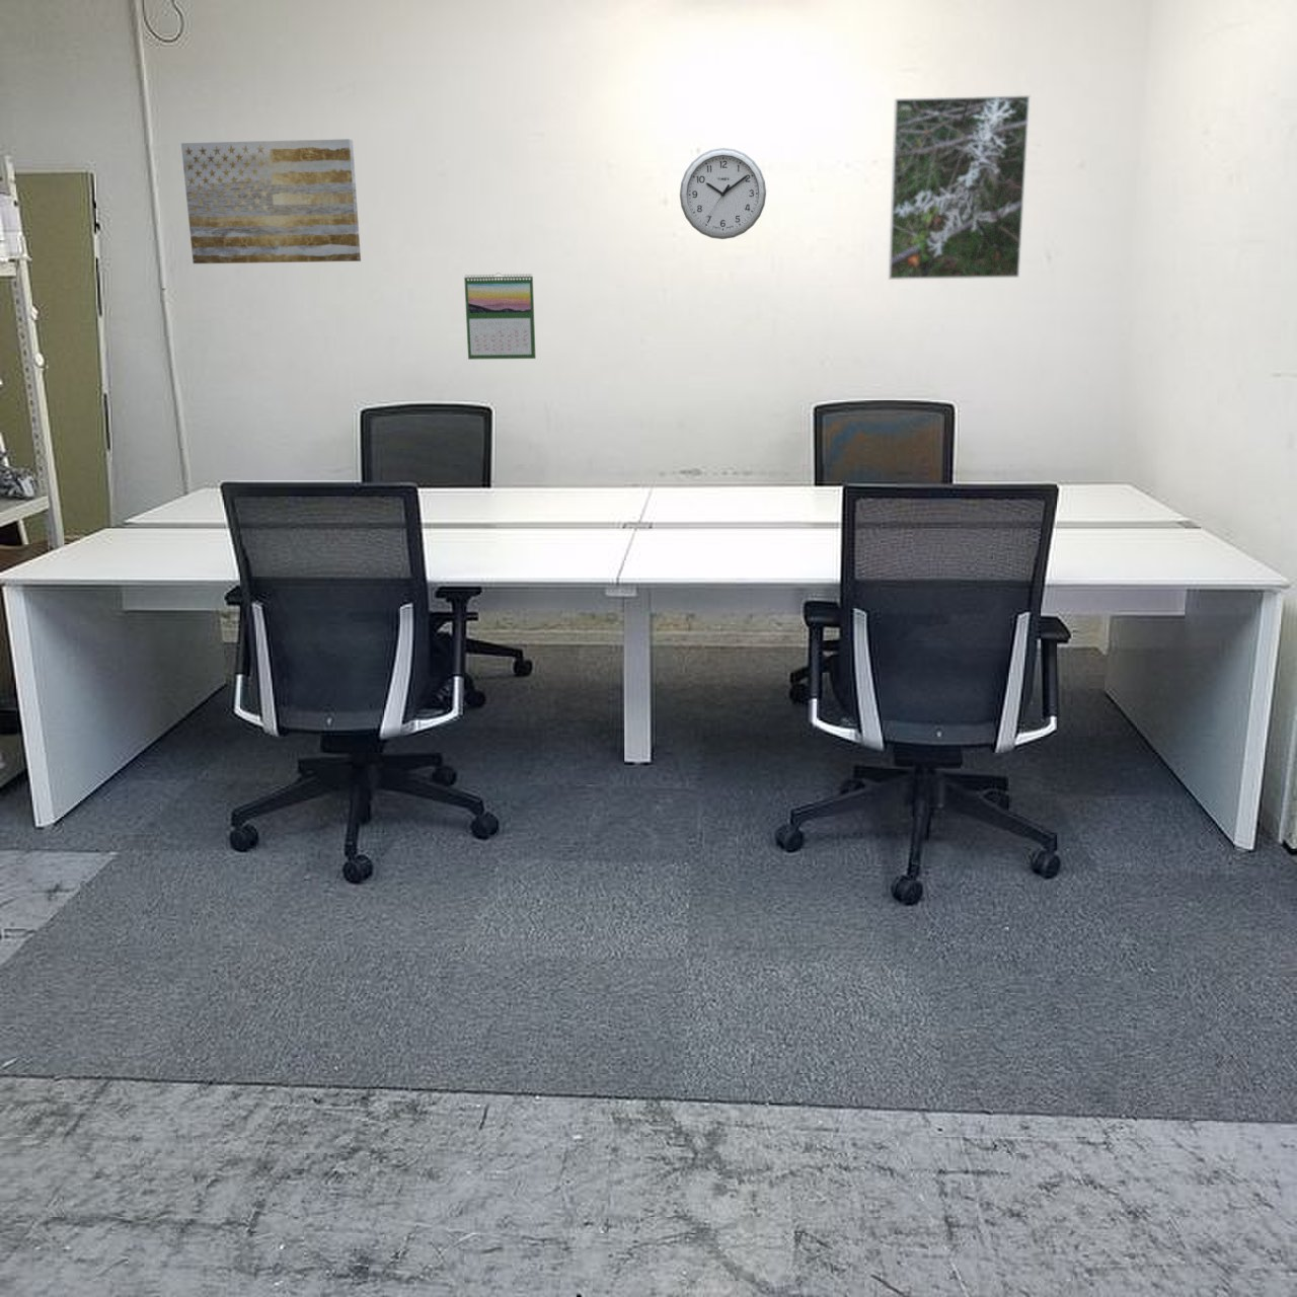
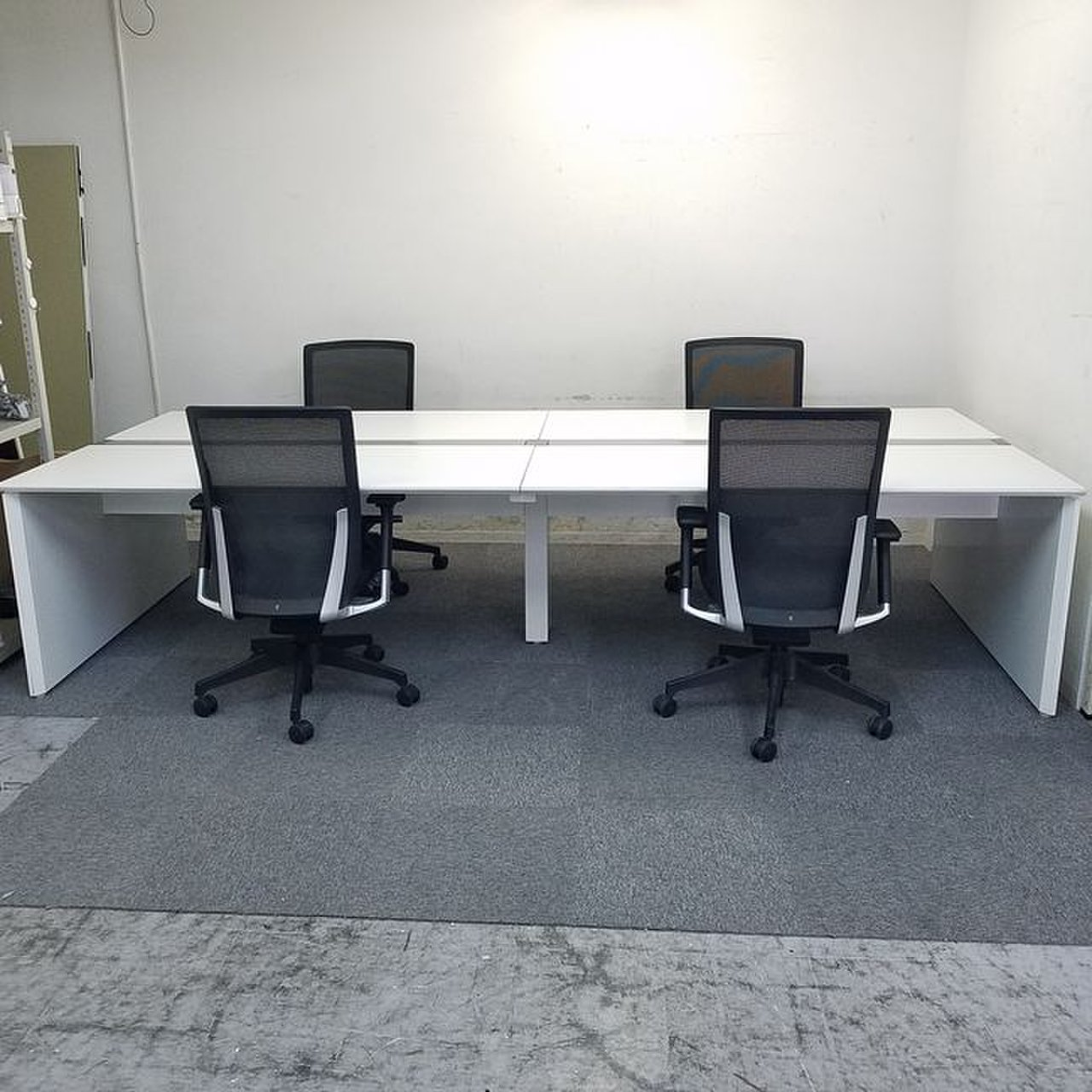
- wall art [181,138,362,265]
- calendar [463,272,537,361]
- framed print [887,94,1031,280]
- wall clock [679,147,767,240]
